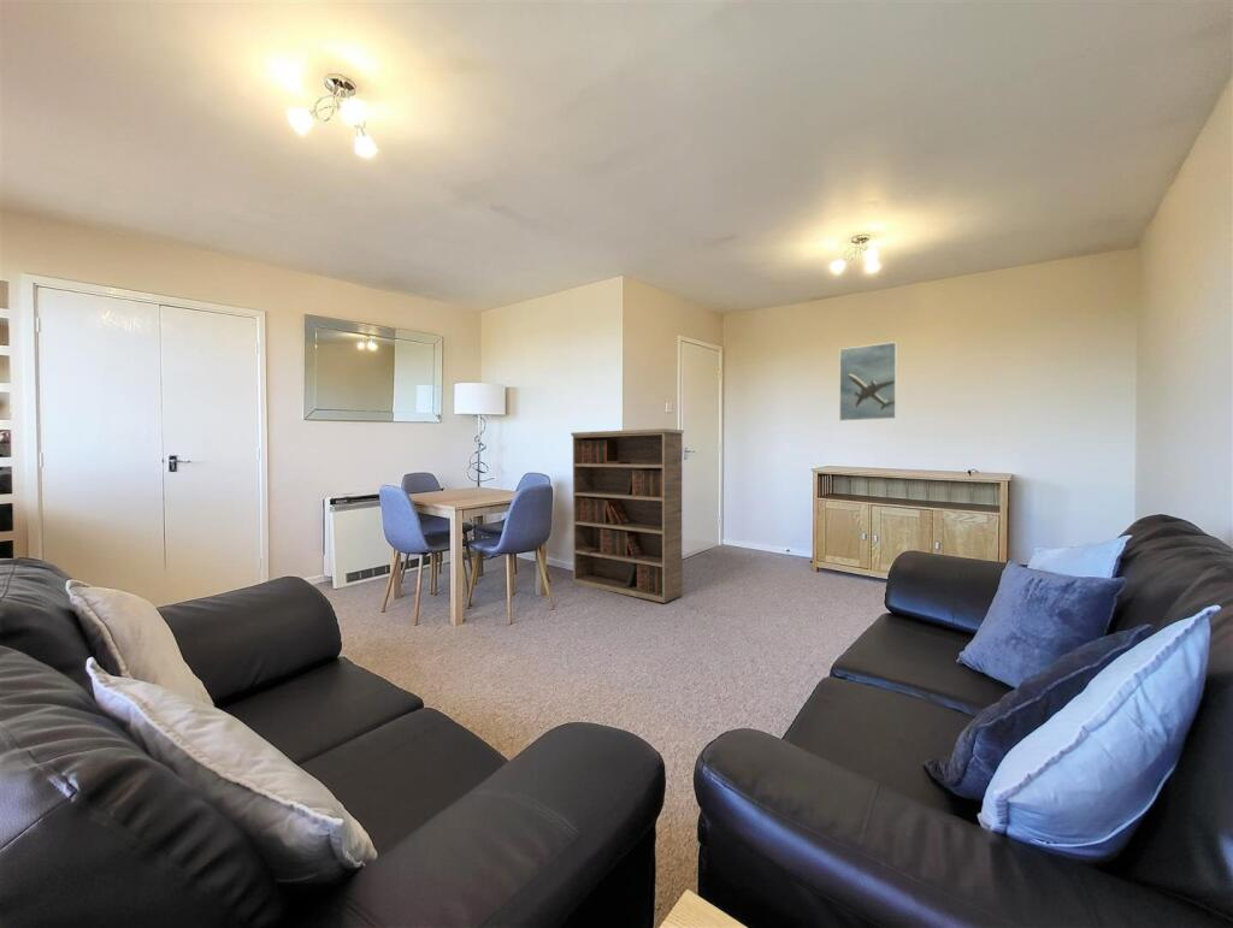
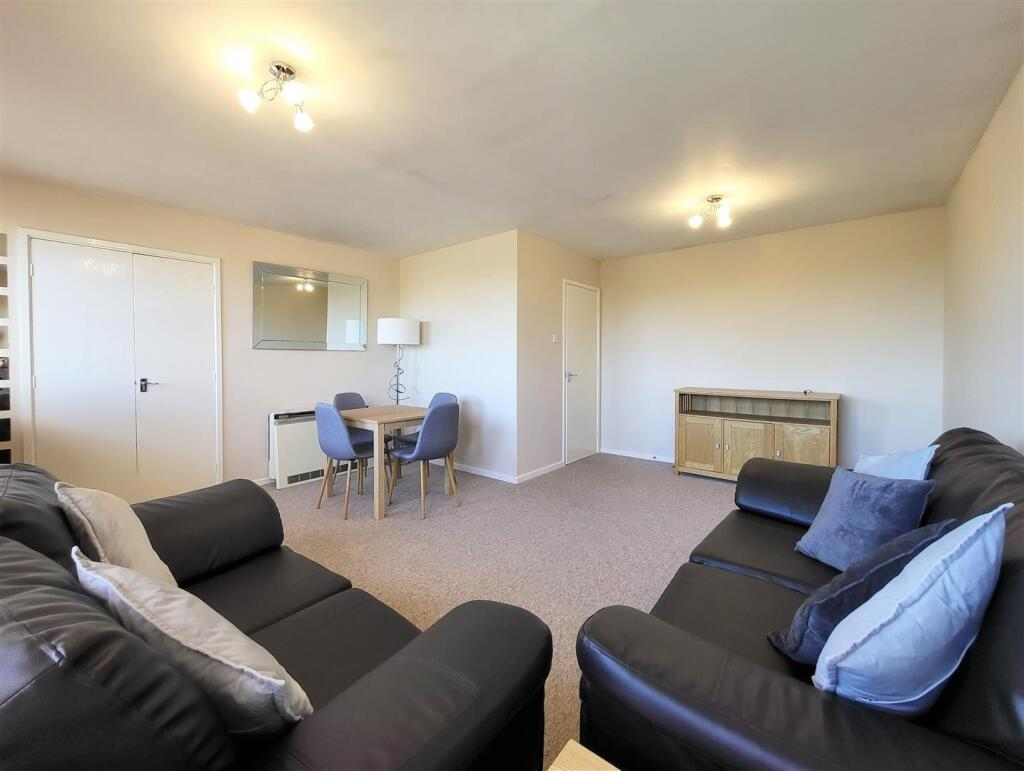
- bookshelf [570,427,685,604]
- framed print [838,341,898,422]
